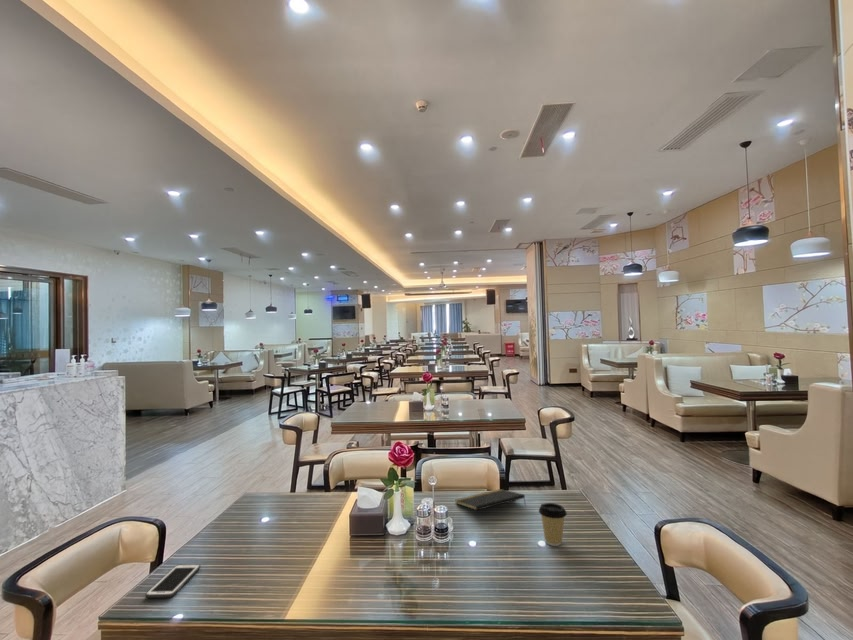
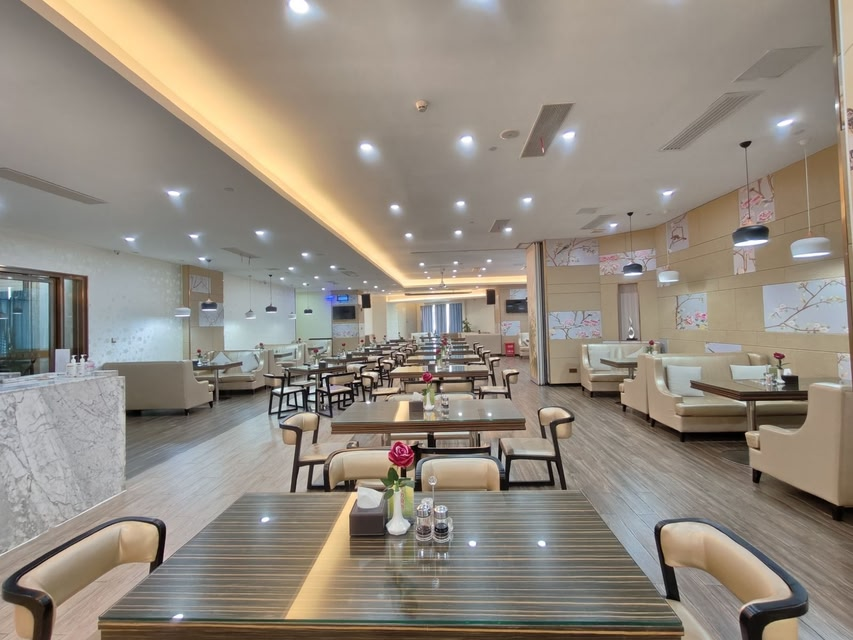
- cell phone [144,563,201,599]
- notepad [455,488,527,511]
- coffee cup [538,502,568,547]
